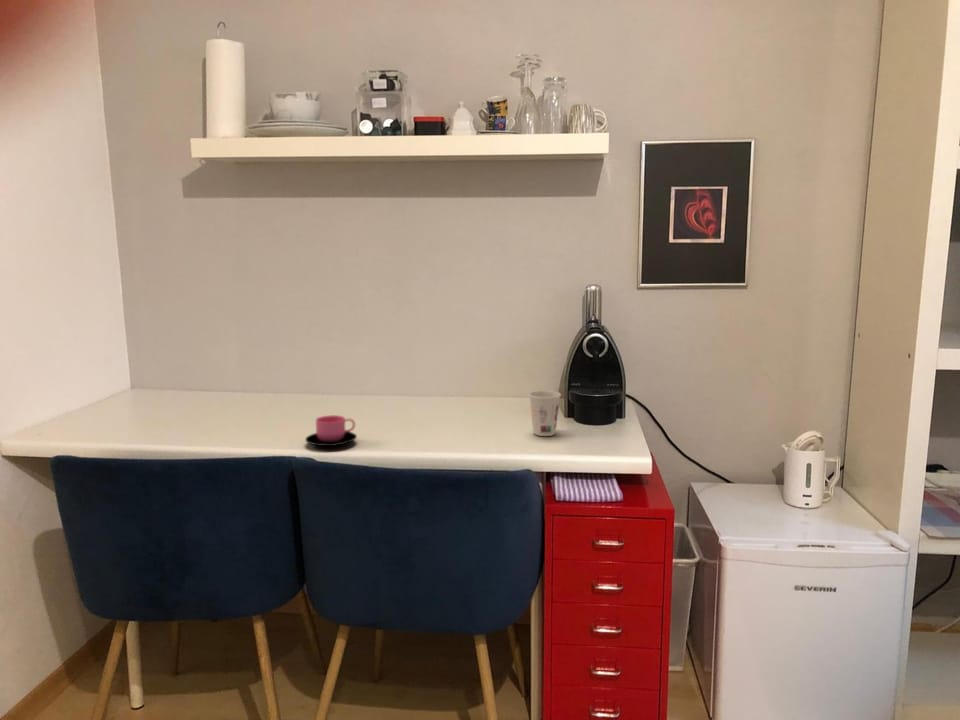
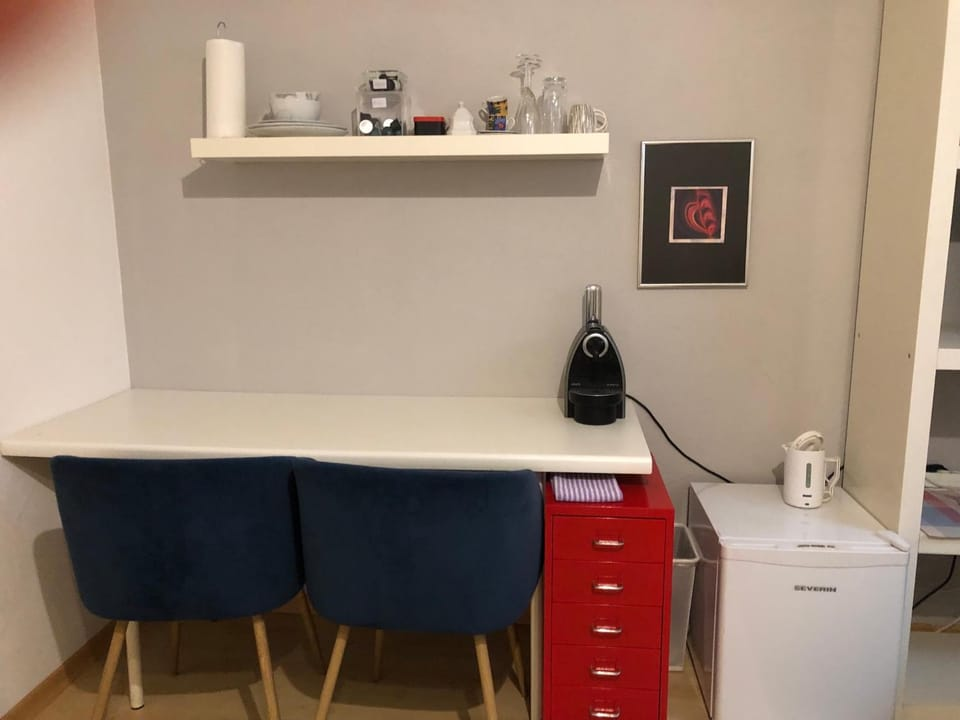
- cup [304,414,358,447]
- cup [528,390,562,437]
